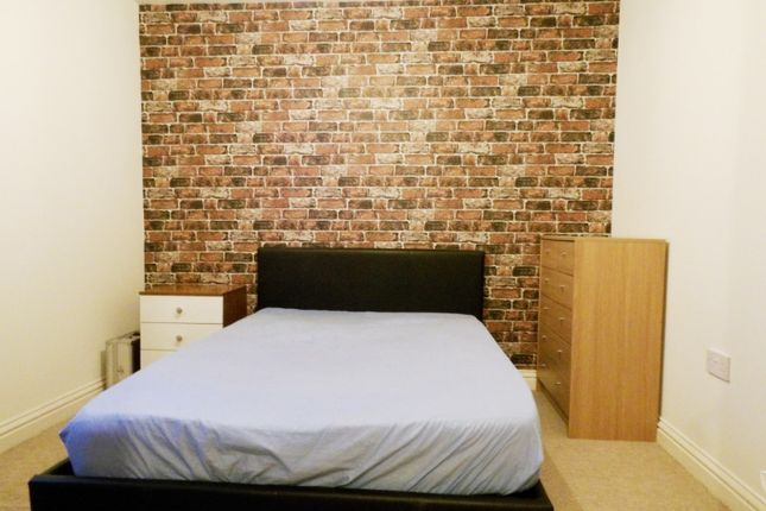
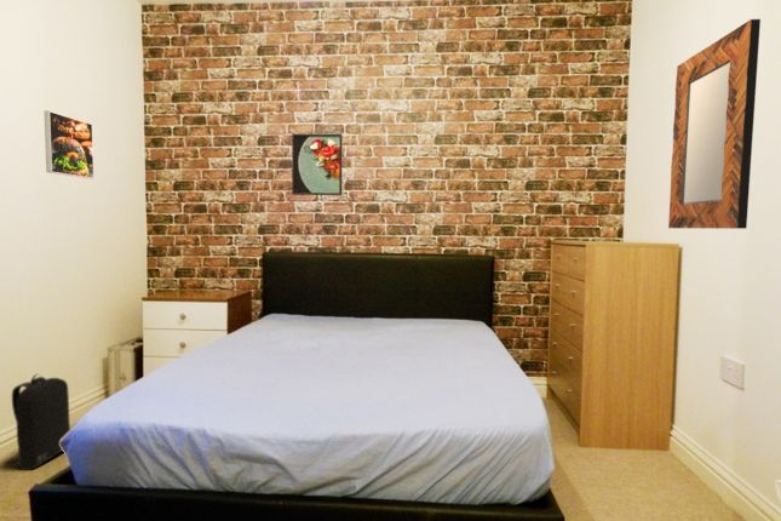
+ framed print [291,132,343,196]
+ backpack [6,373,71,471]
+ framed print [44,110,96,179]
+ home mirror [667,18,762,230]
